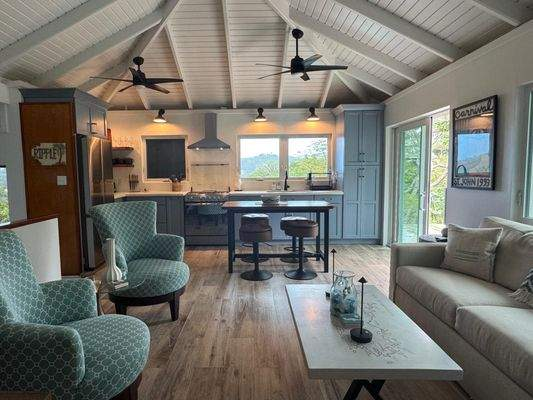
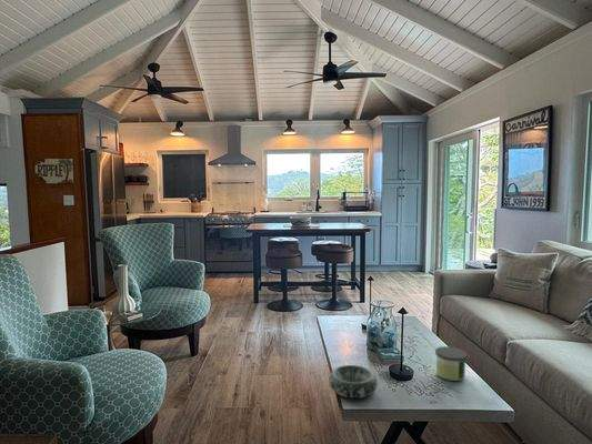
+ decorative bowl [328,364,379,400]
+ candle [434,345,468,382]
